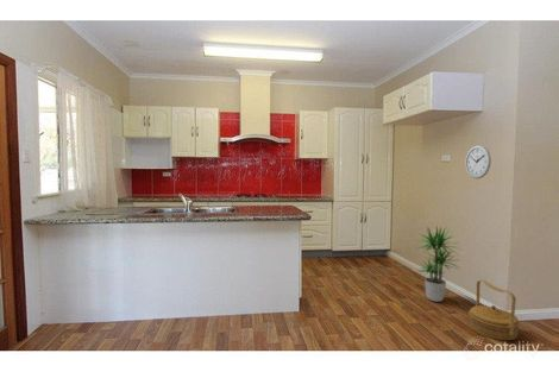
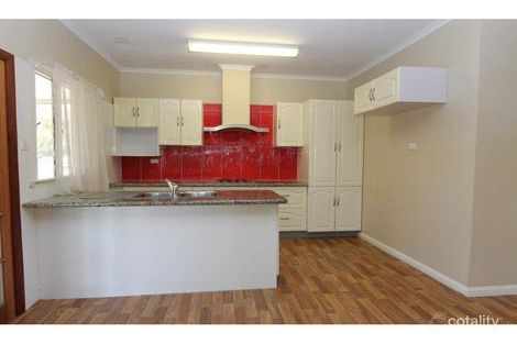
- potted plant [414,225,461,303]
- wall clock [464,144,492,179]
- basket [467,278,521,341]
